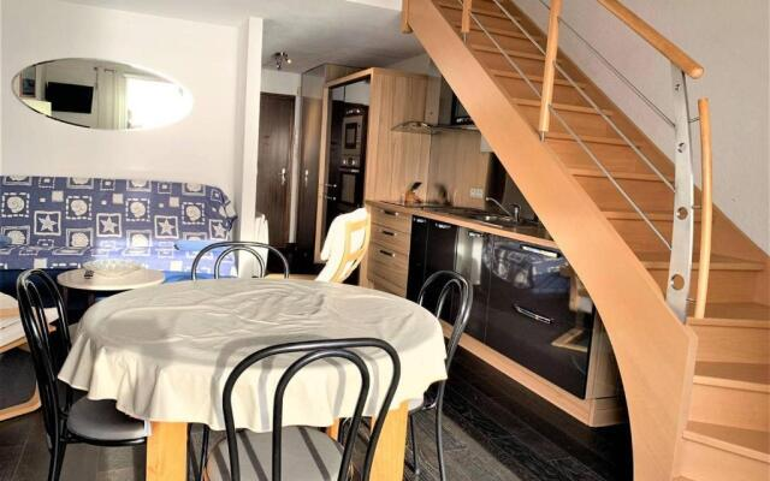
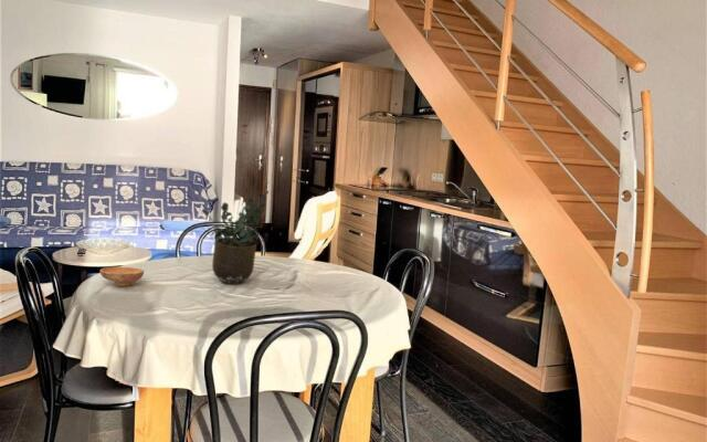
+ bowl [99,266,146,286]
+ potted plant [201,180,270,285]
